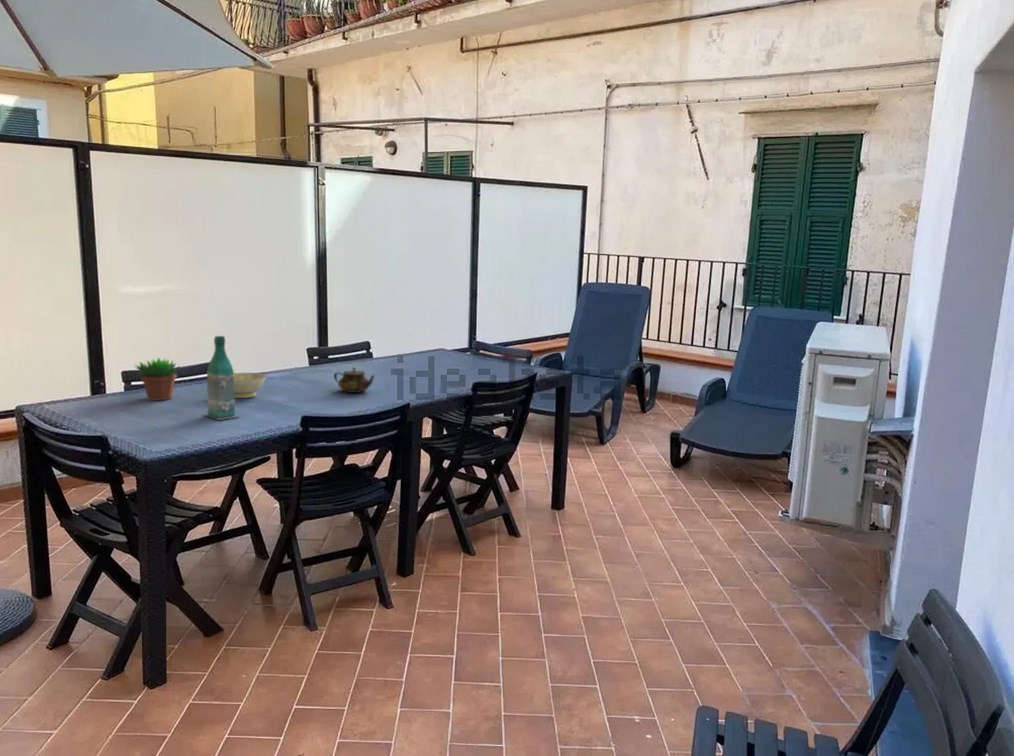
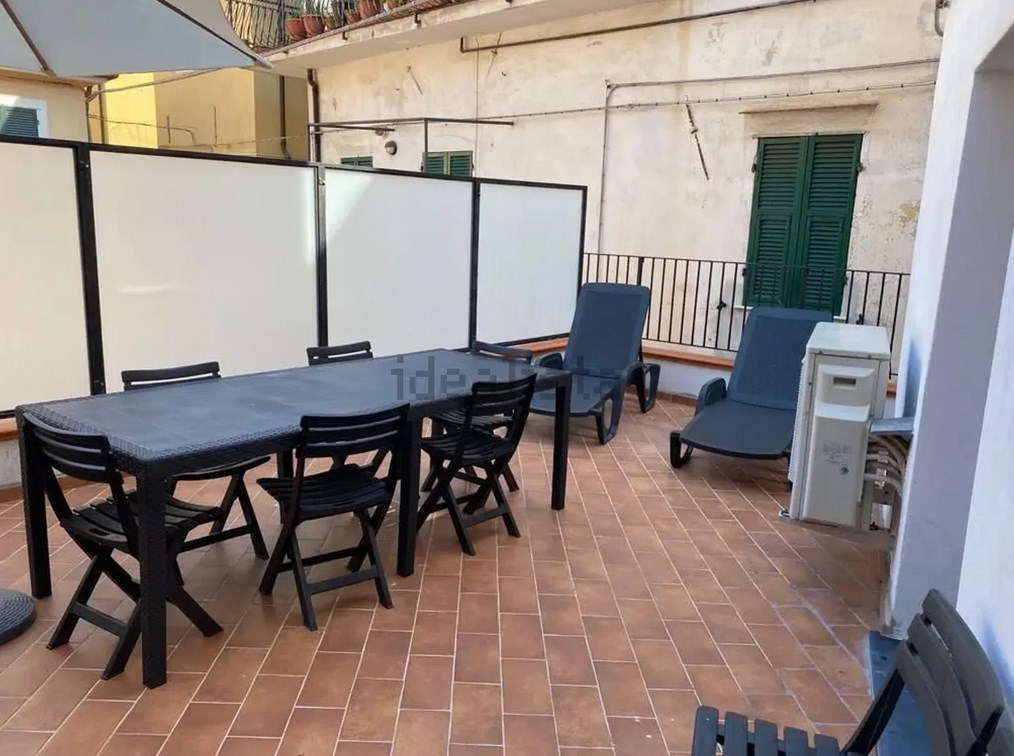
- teapot [333,366,376,394]
- succulent plant [134,356,181,401]
- bowl [234,372,267,399]
- bottle [203,335,241,421]
